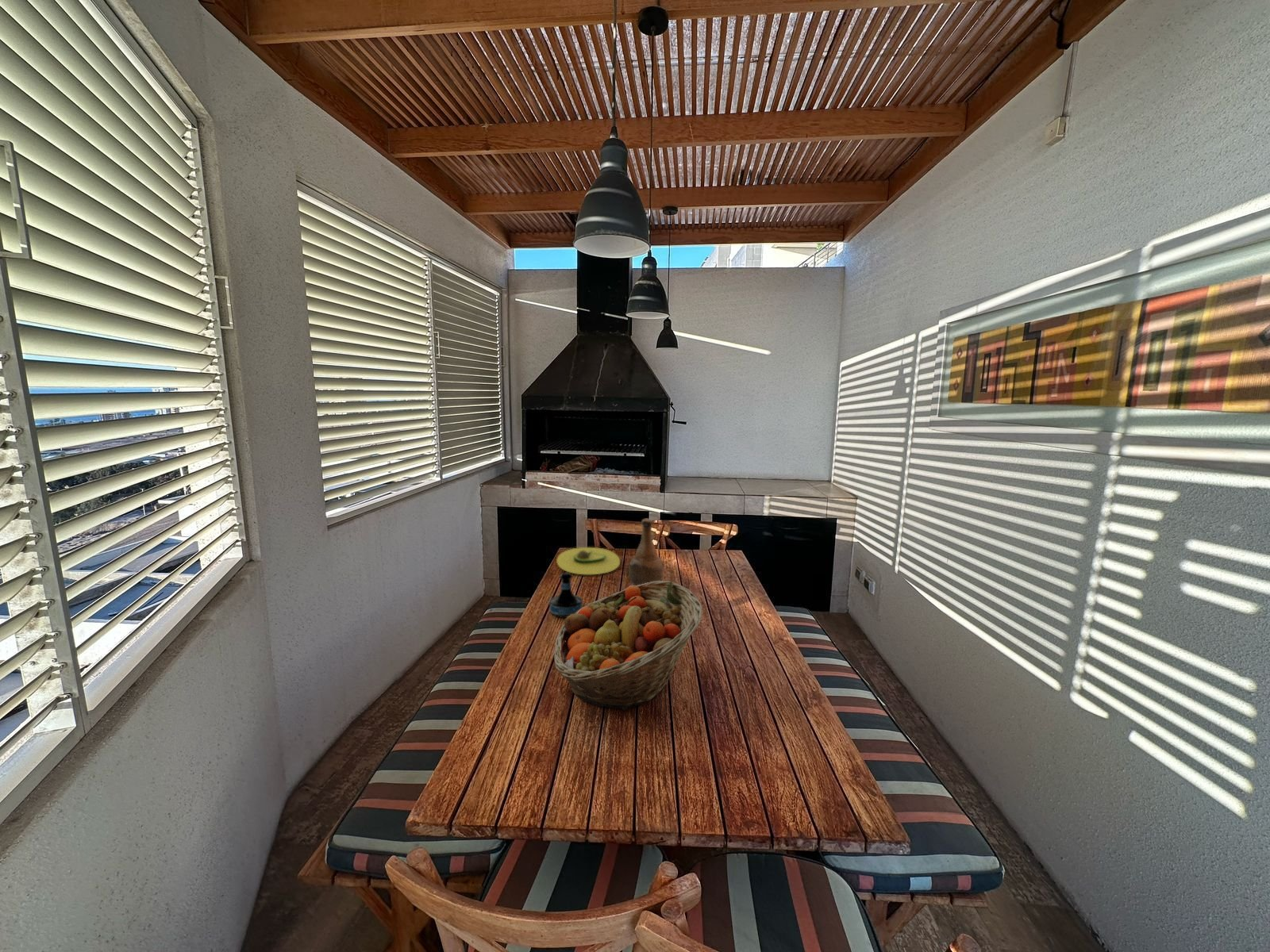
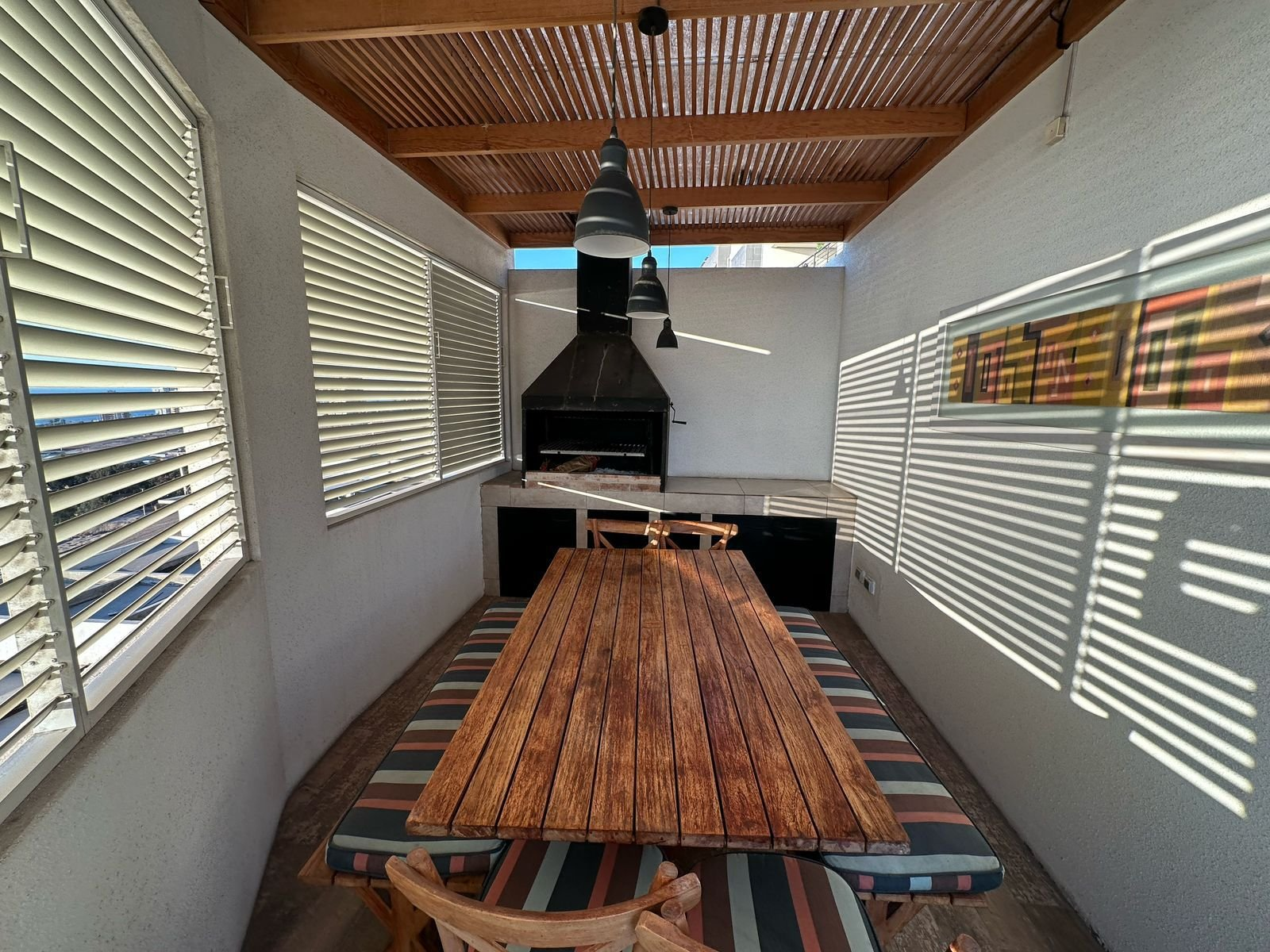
- fruit basket [553,580,704,711]
- tequila bottle [549,571,583,619]
- bottle [624,518,664,589]
- avocado [556,547,621,575]
